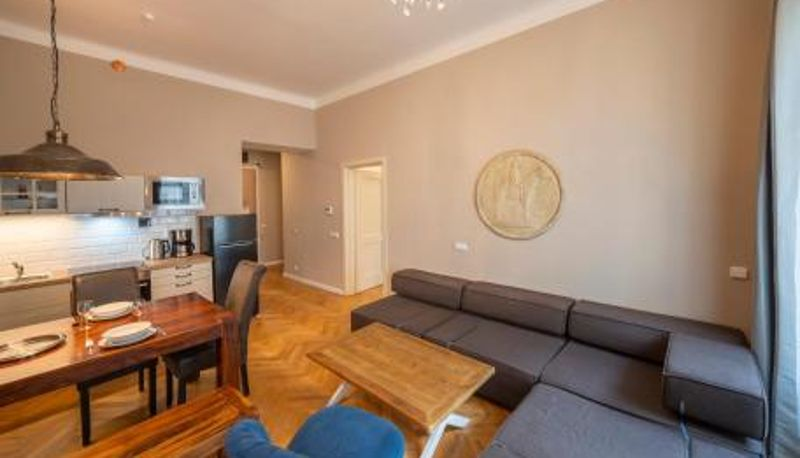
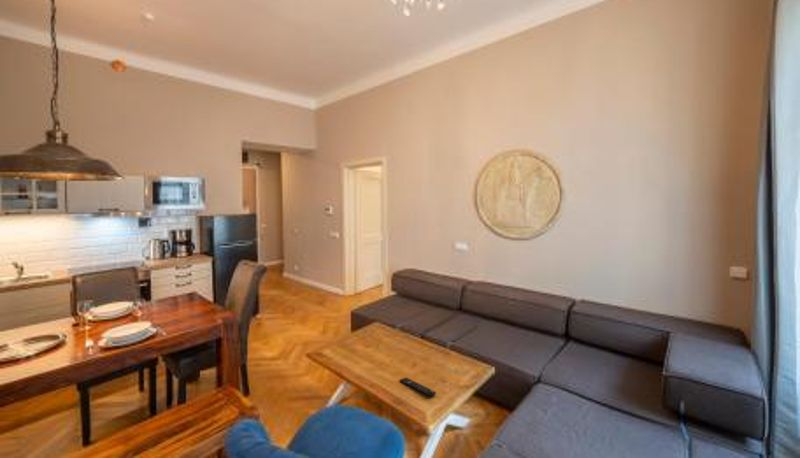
+ remote control [399,377,437,398]
